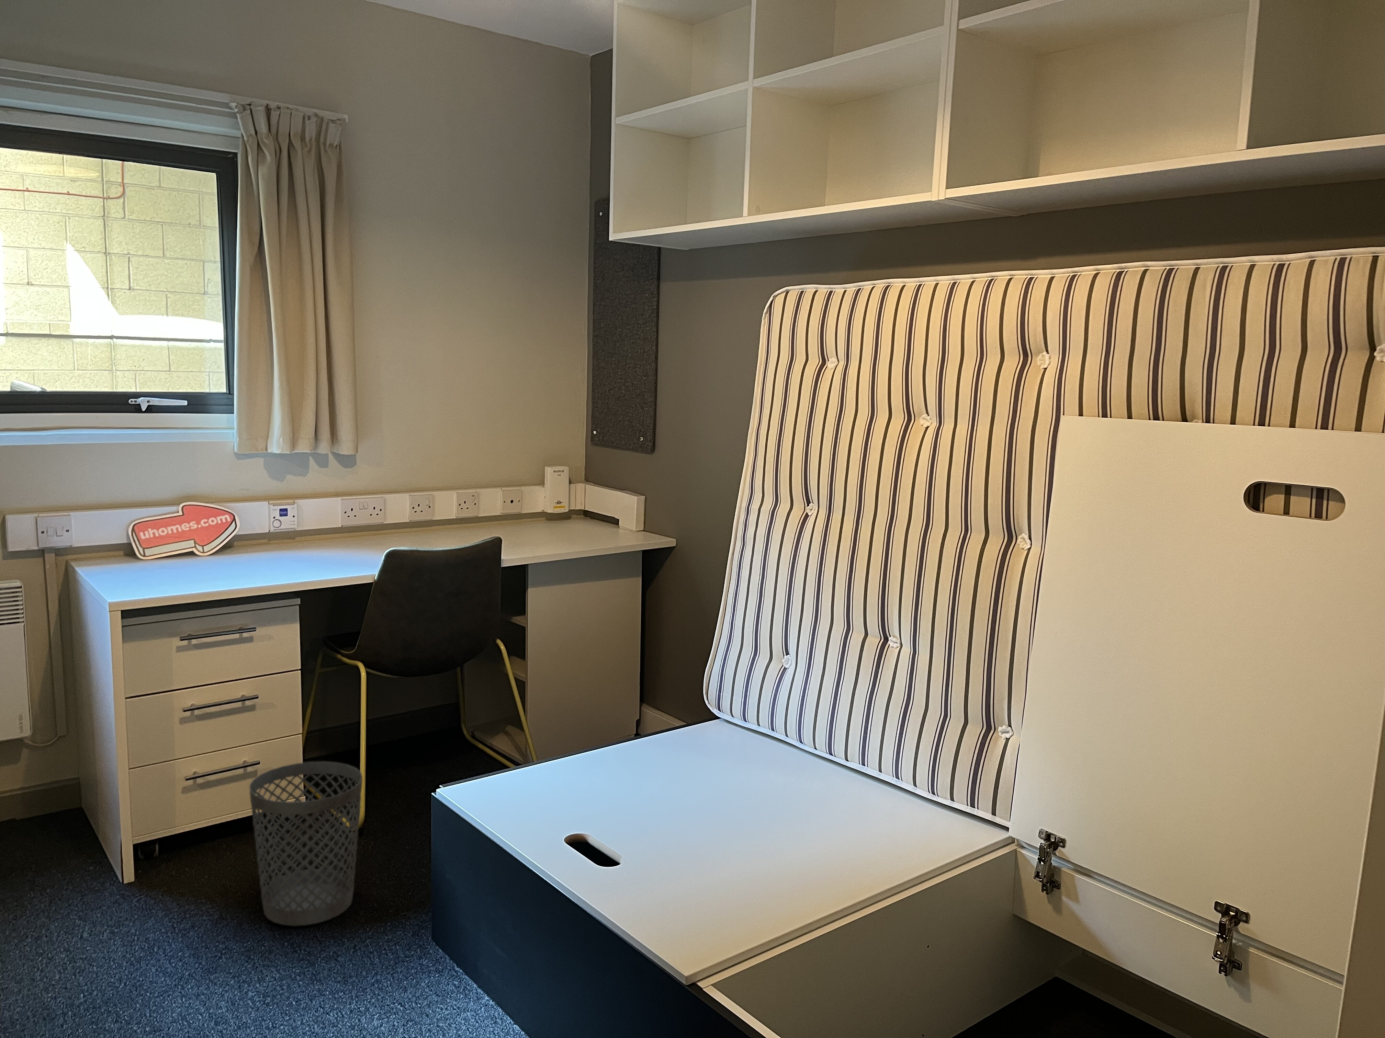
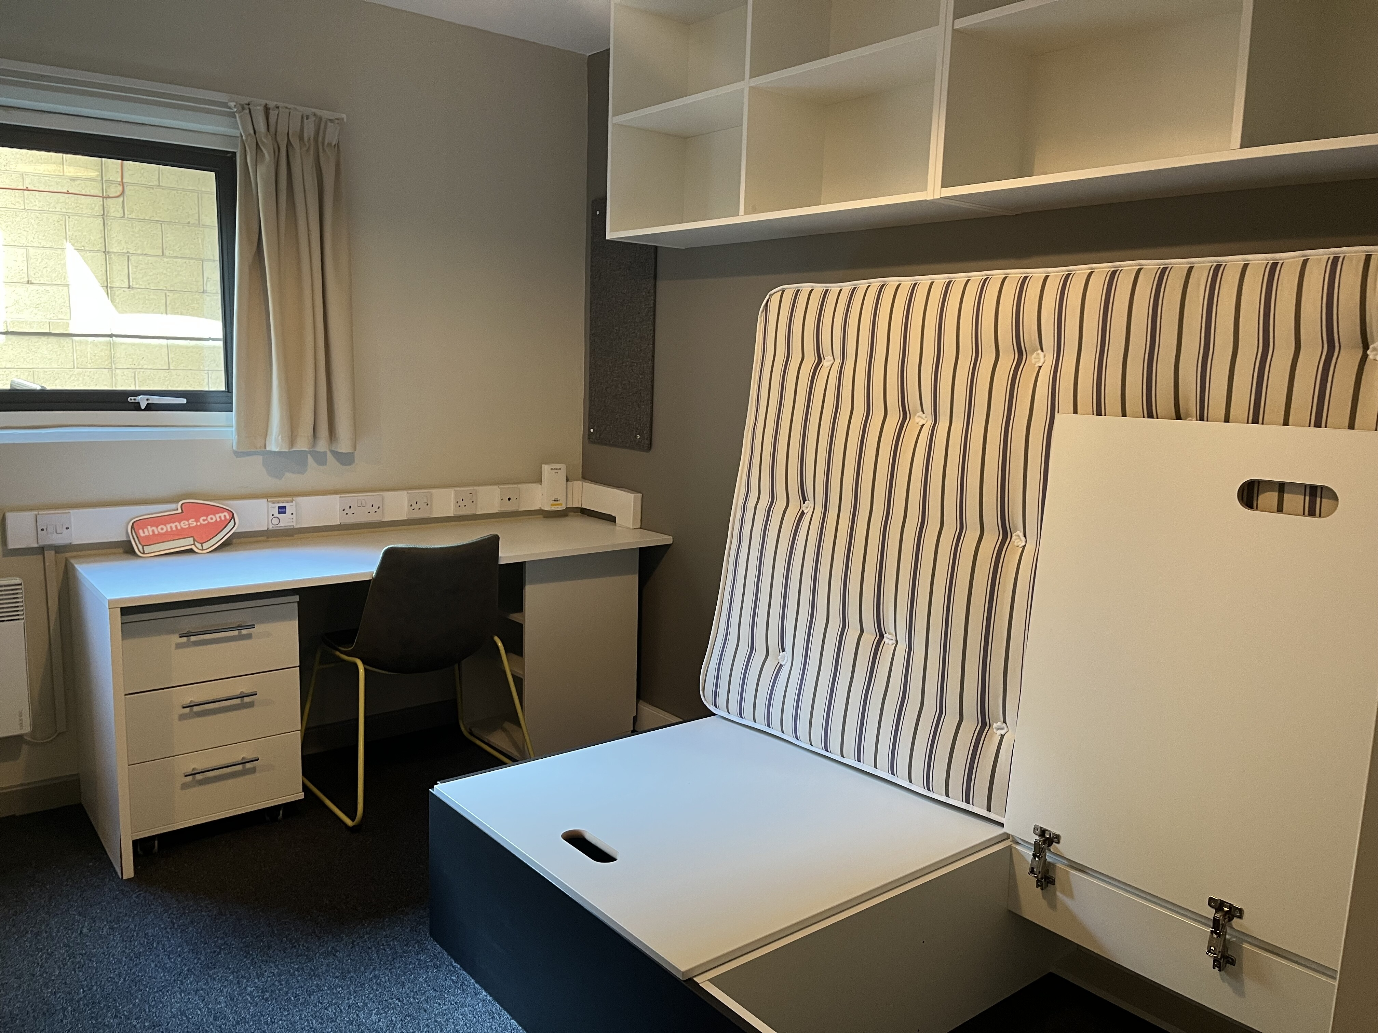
- wastebasket [249,761,363,926]
